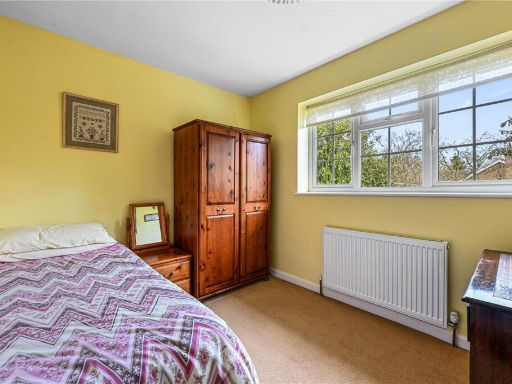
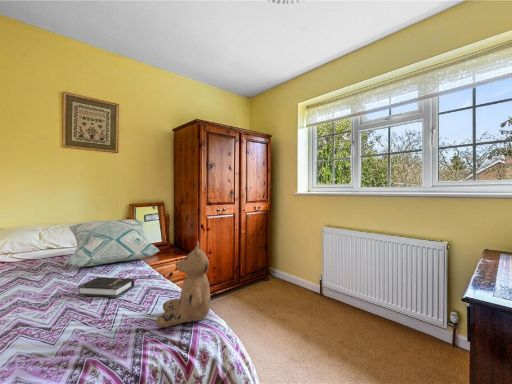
+ teddy bear [156,240,211,329]
+ decorative pillow [63,218,161,268]
+ hardback book [77,276,135,299]
